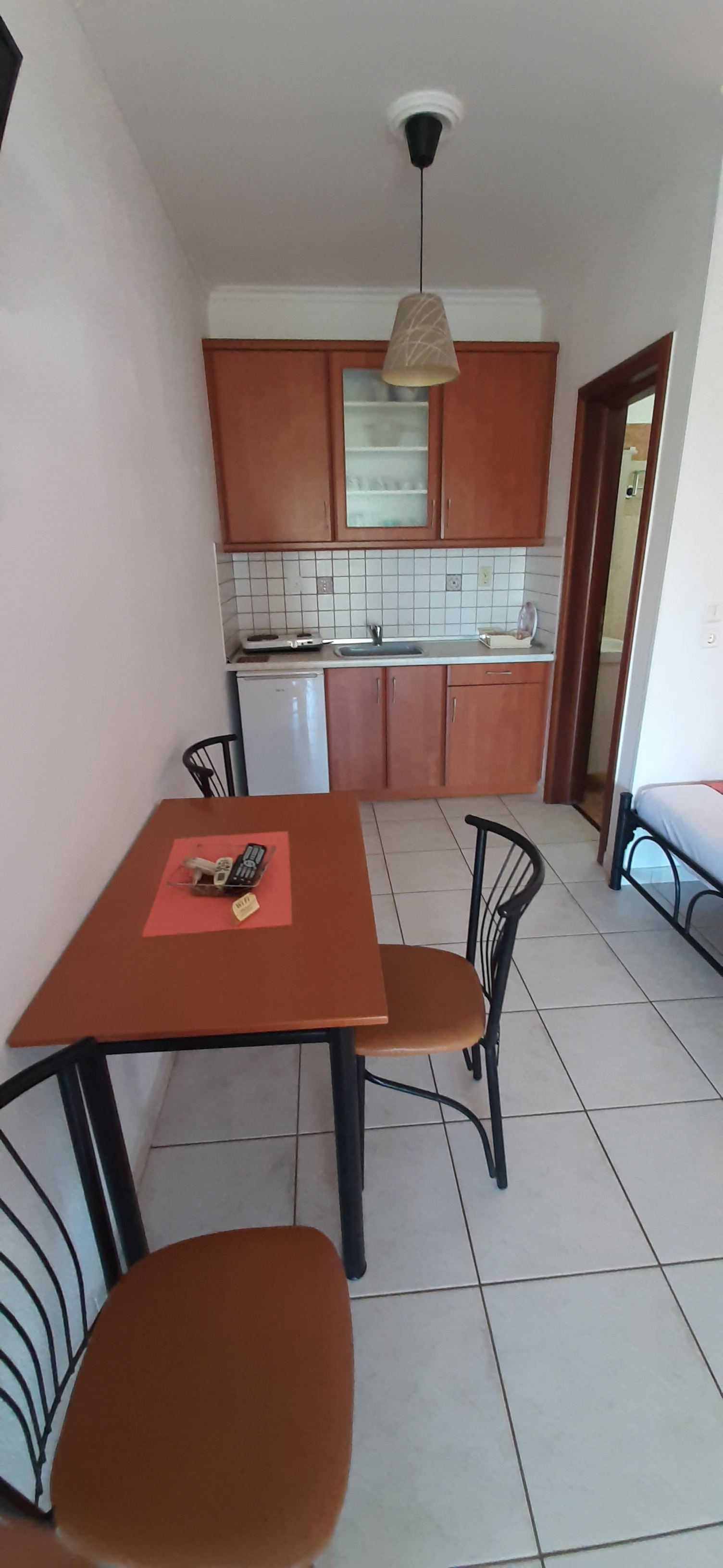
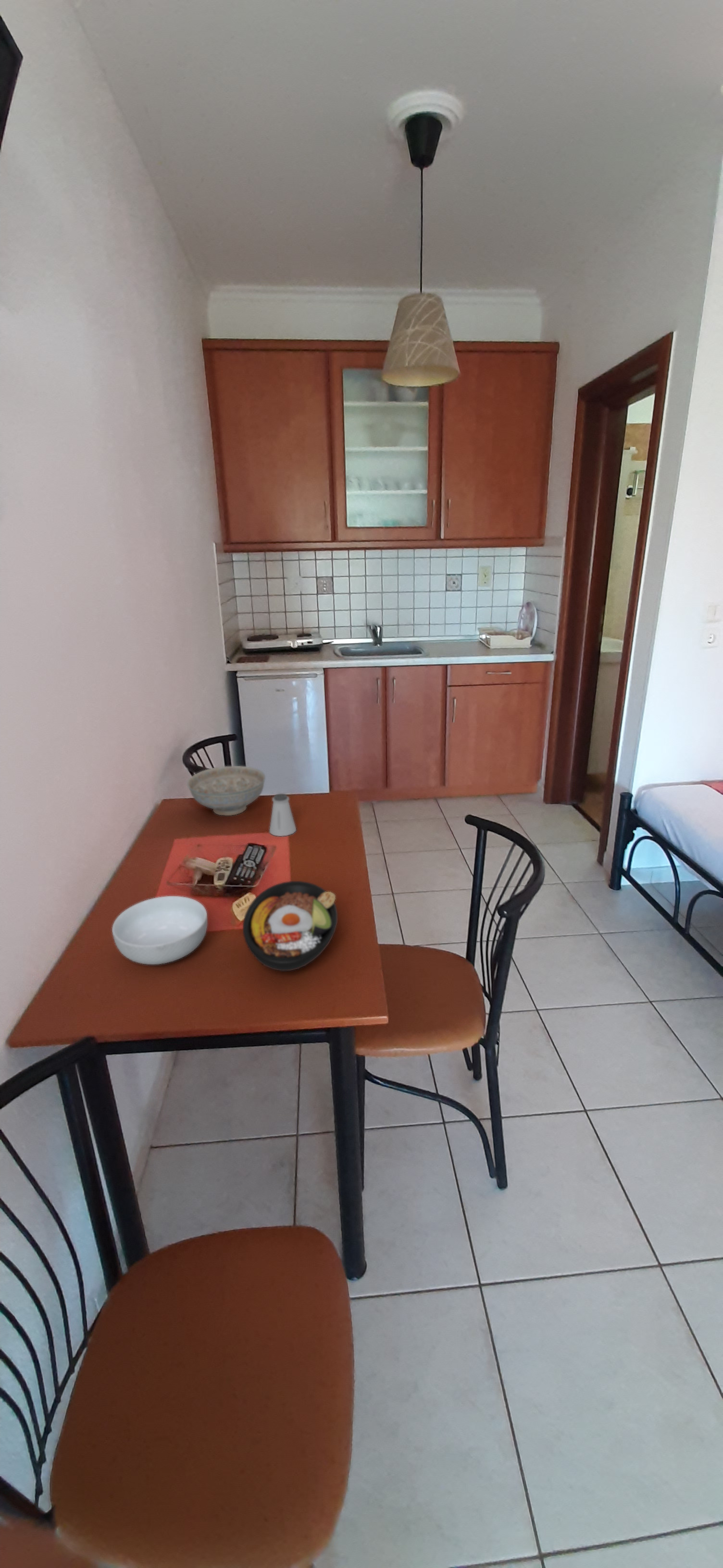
+ saltshaker [269,793,297,837]
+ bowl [242,881,338,972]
+ cereal bowl [112,895,208,965]
+ decorative bowl [187,765,266,816]
